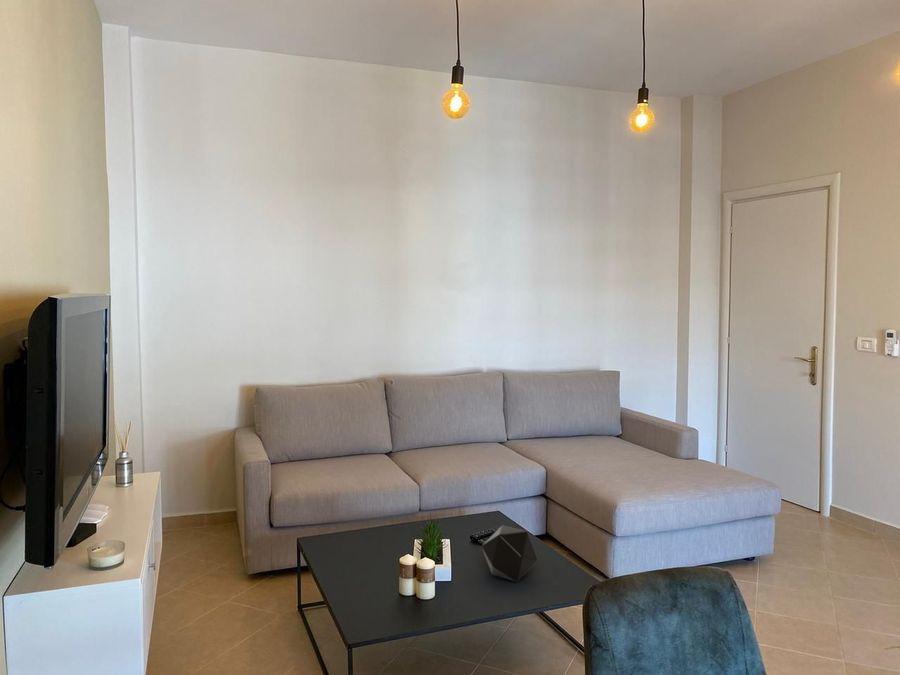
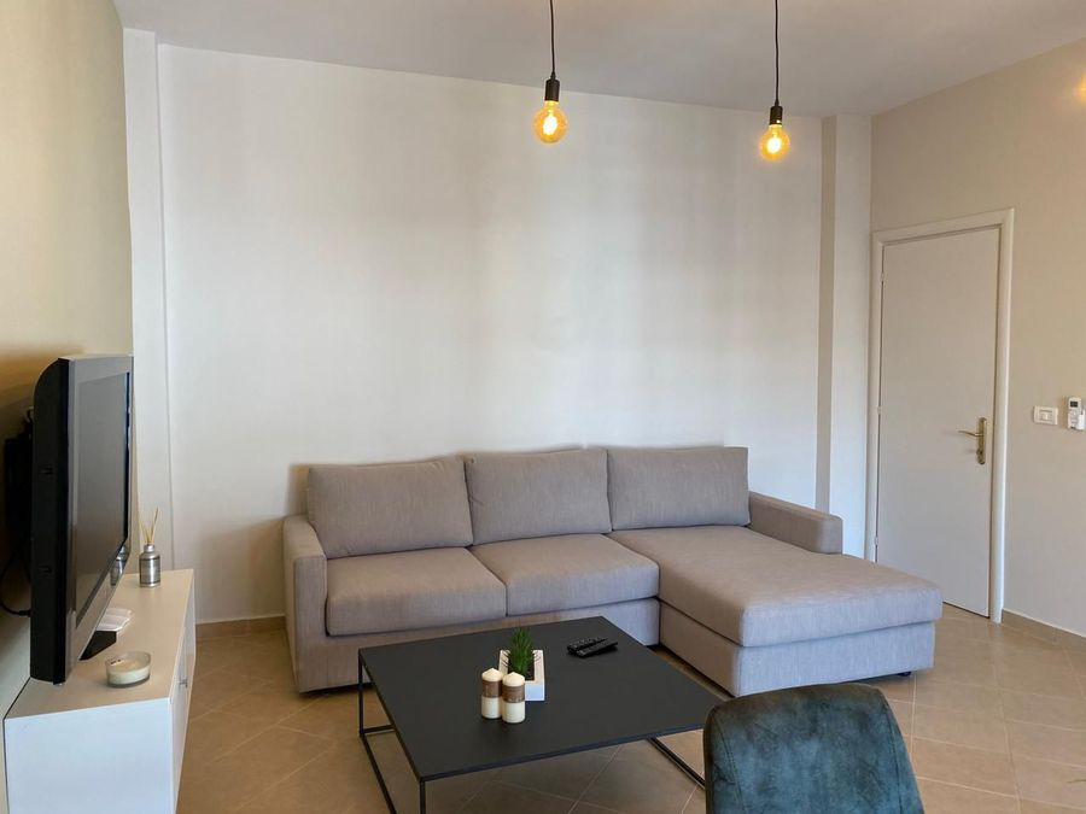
- decorative tray [481,525,538,583]
